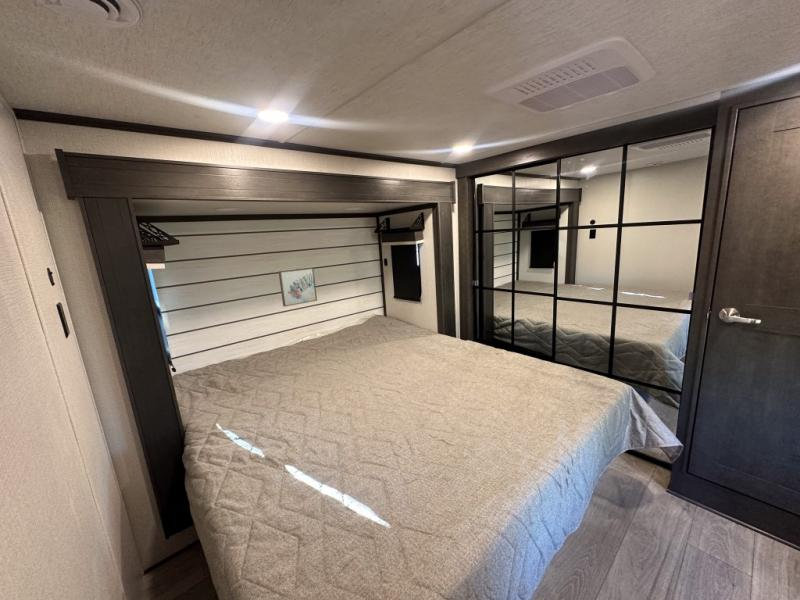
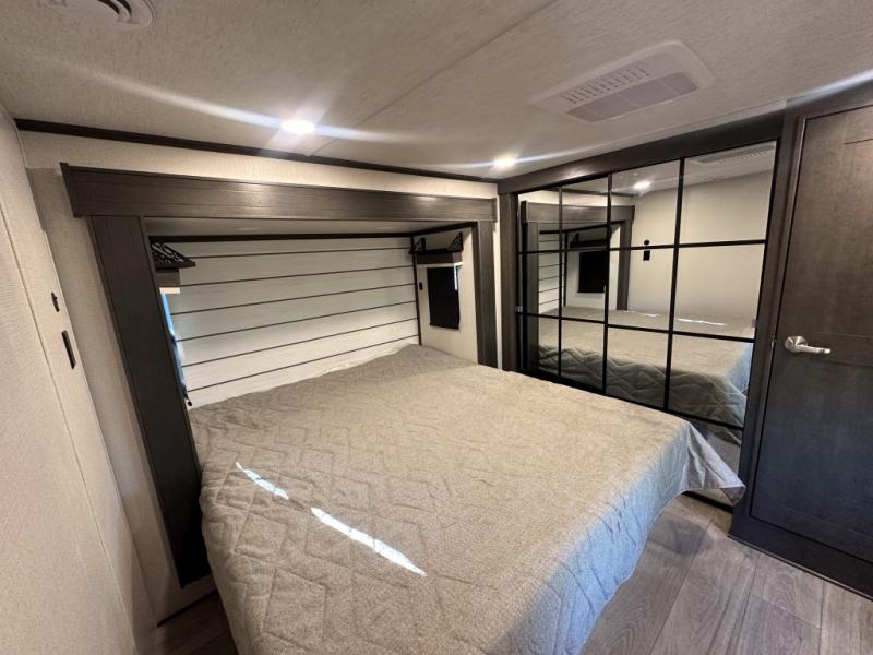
- wall art [277,267,318,307]
